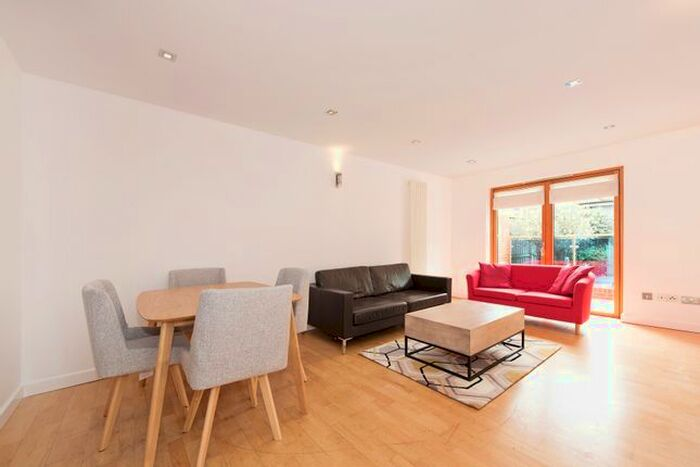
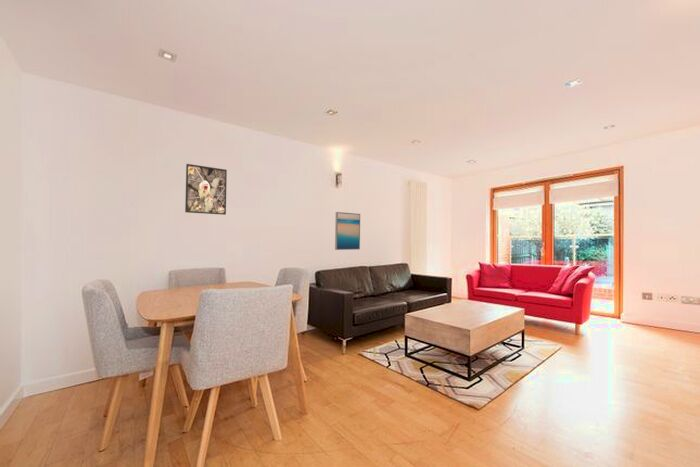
+ wall art [334,211,361,251]
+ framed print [184,163,228,216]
